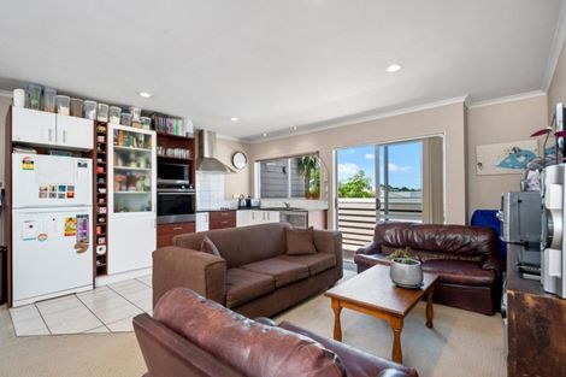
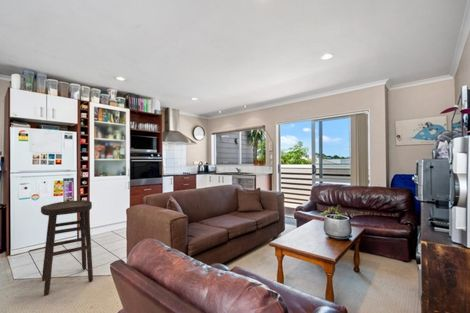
+ stool [40,199,94,297]
